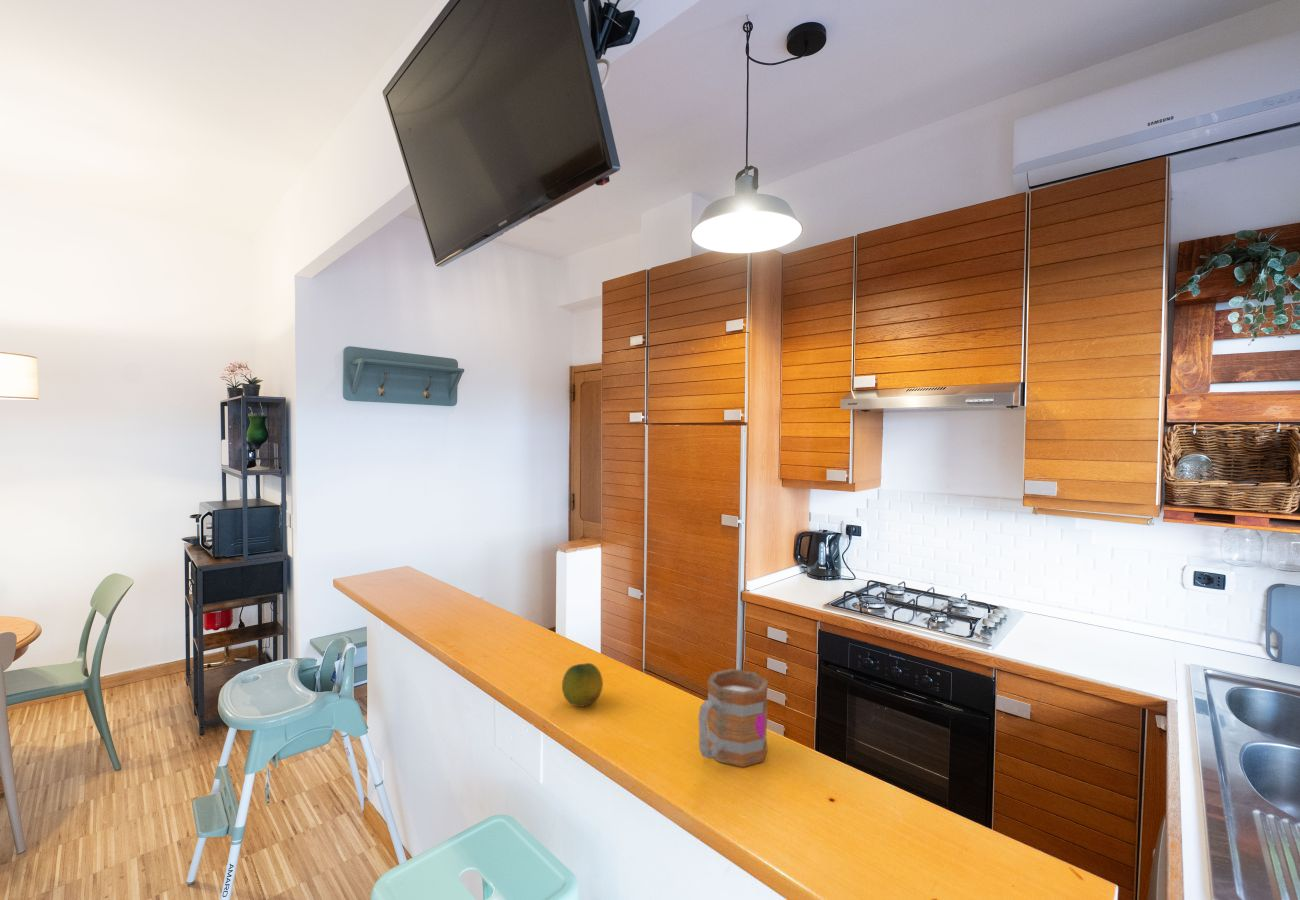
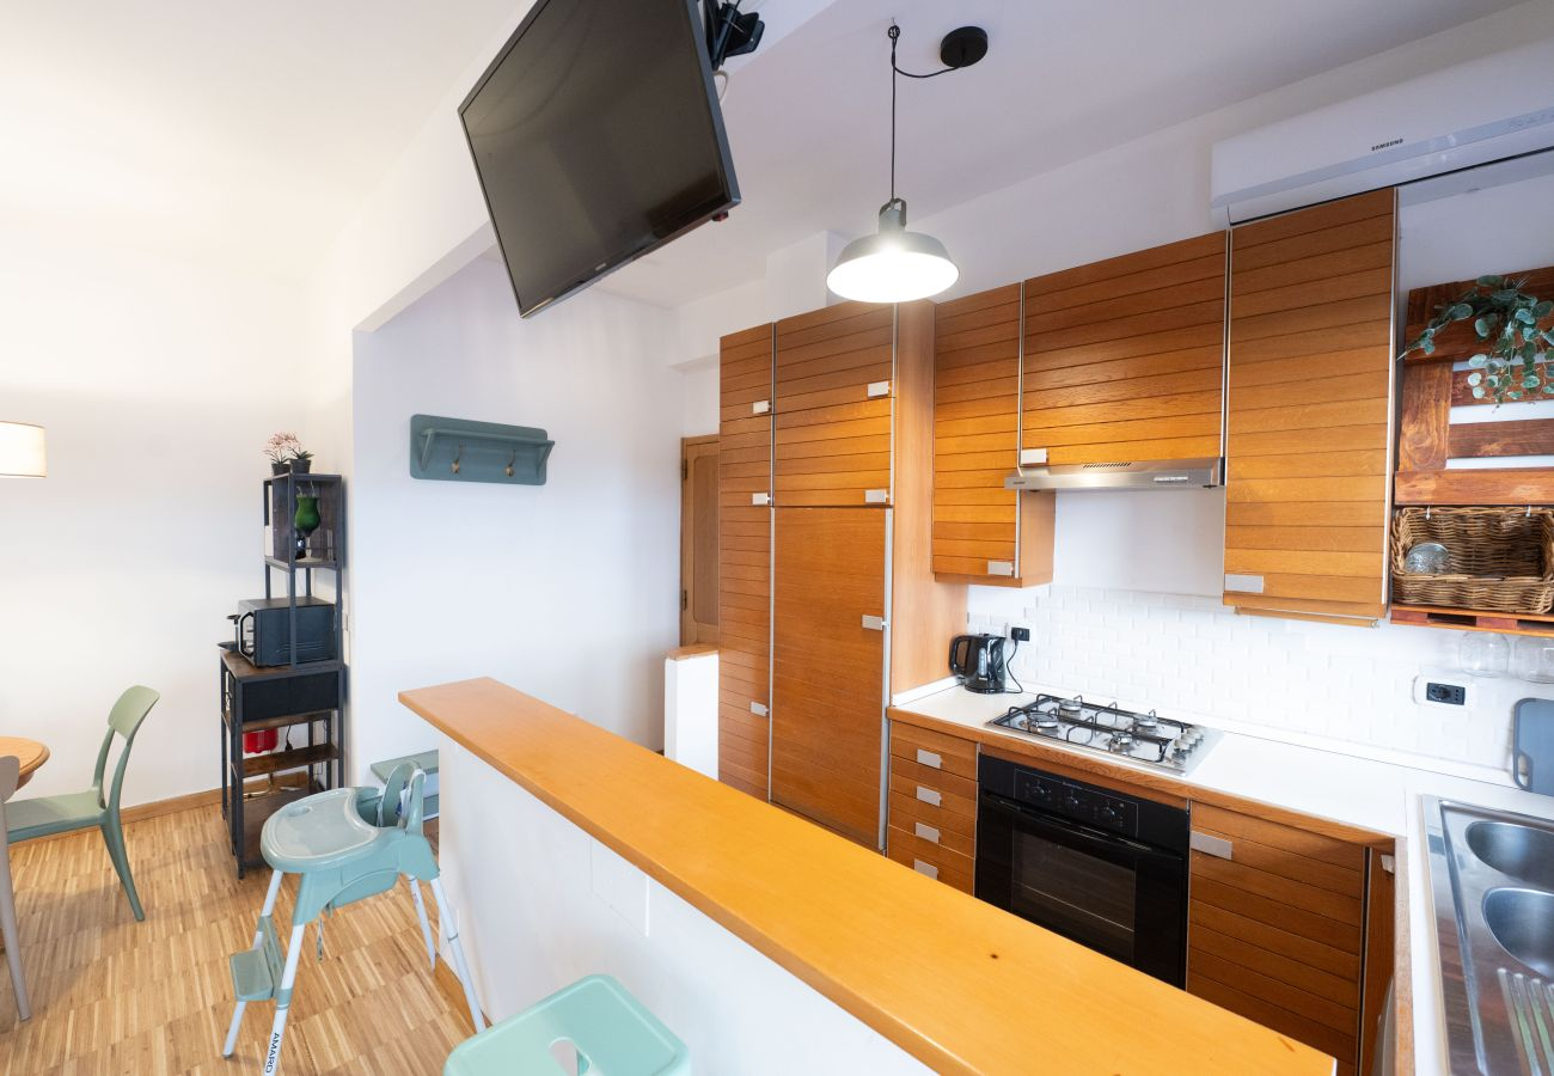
- mug [697,668,769,768]
- fruit [561,662,604,708]
